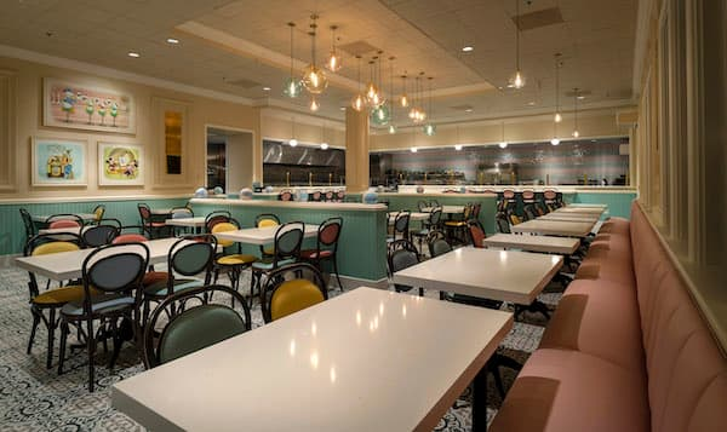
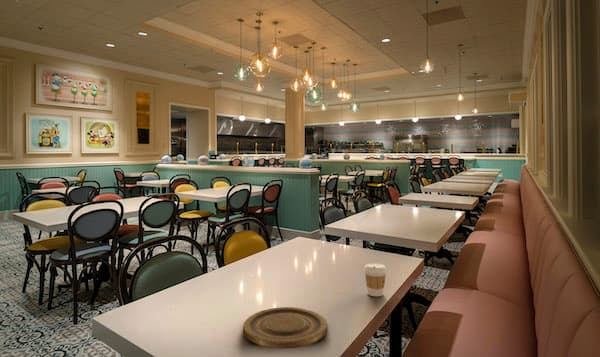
+ plate [242,306,328,349]
+ coffee cup [364,263,387,297]
